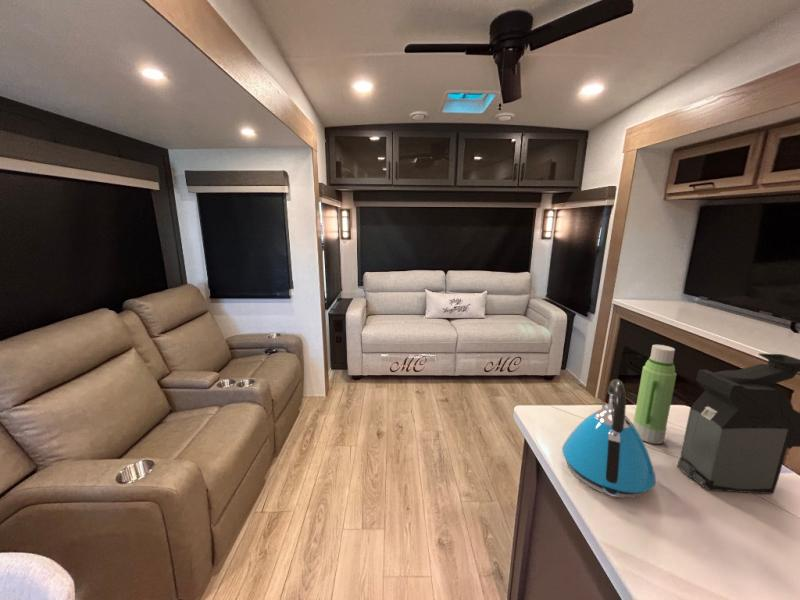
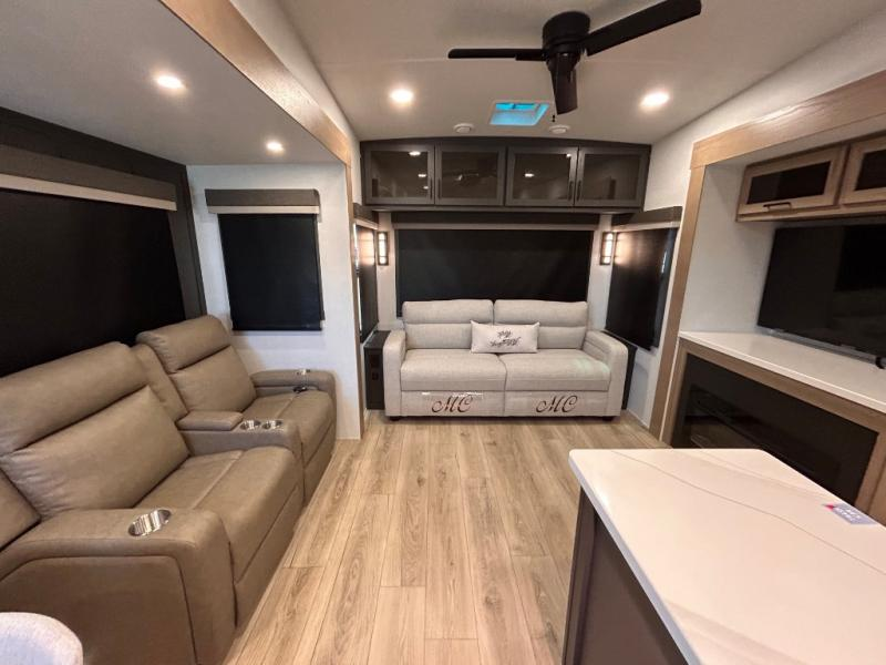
- coffee maker [676,352,800,495]
- kettle [561,378,657,499]
- water bottle [632,344,677,445]
